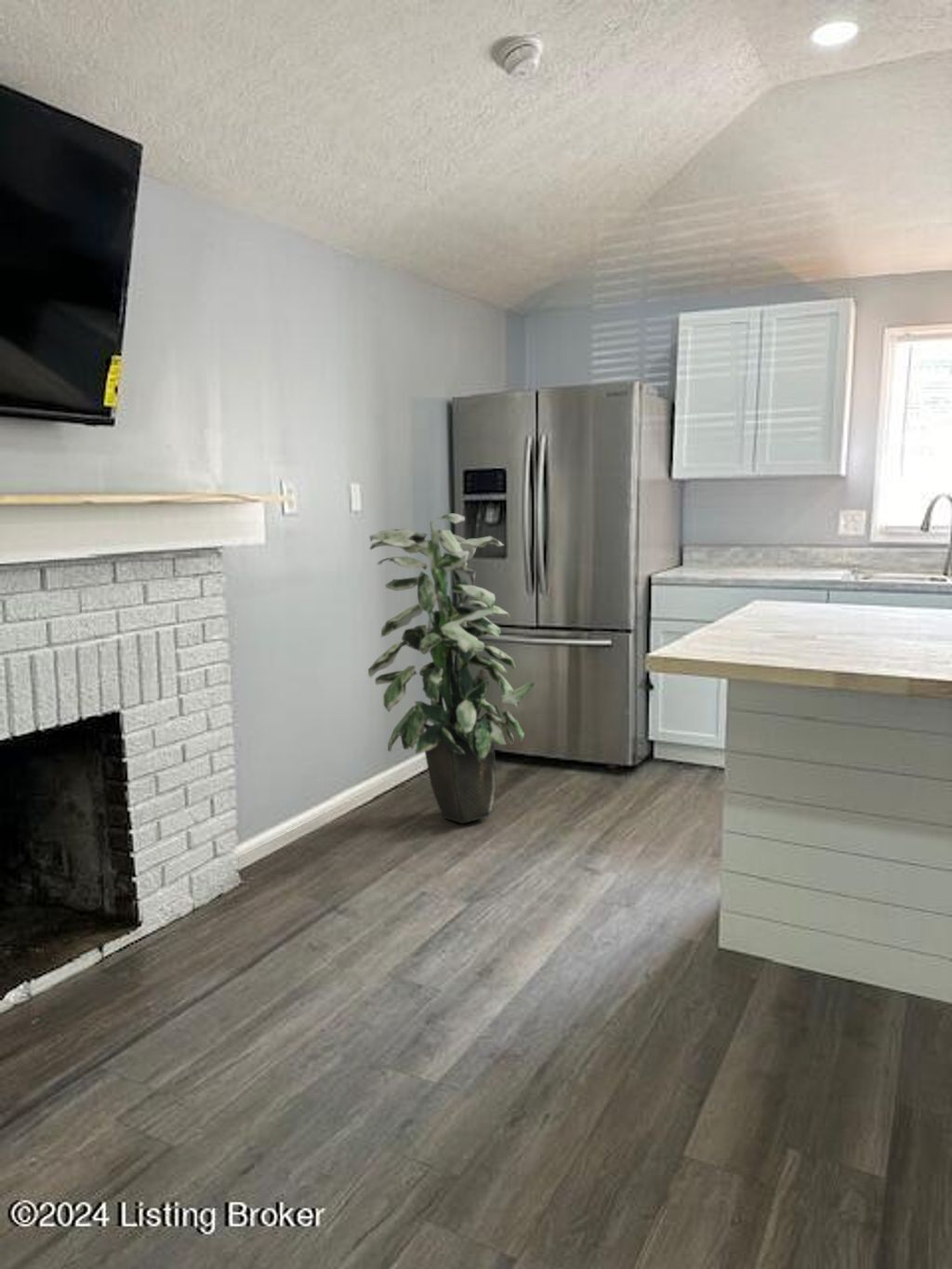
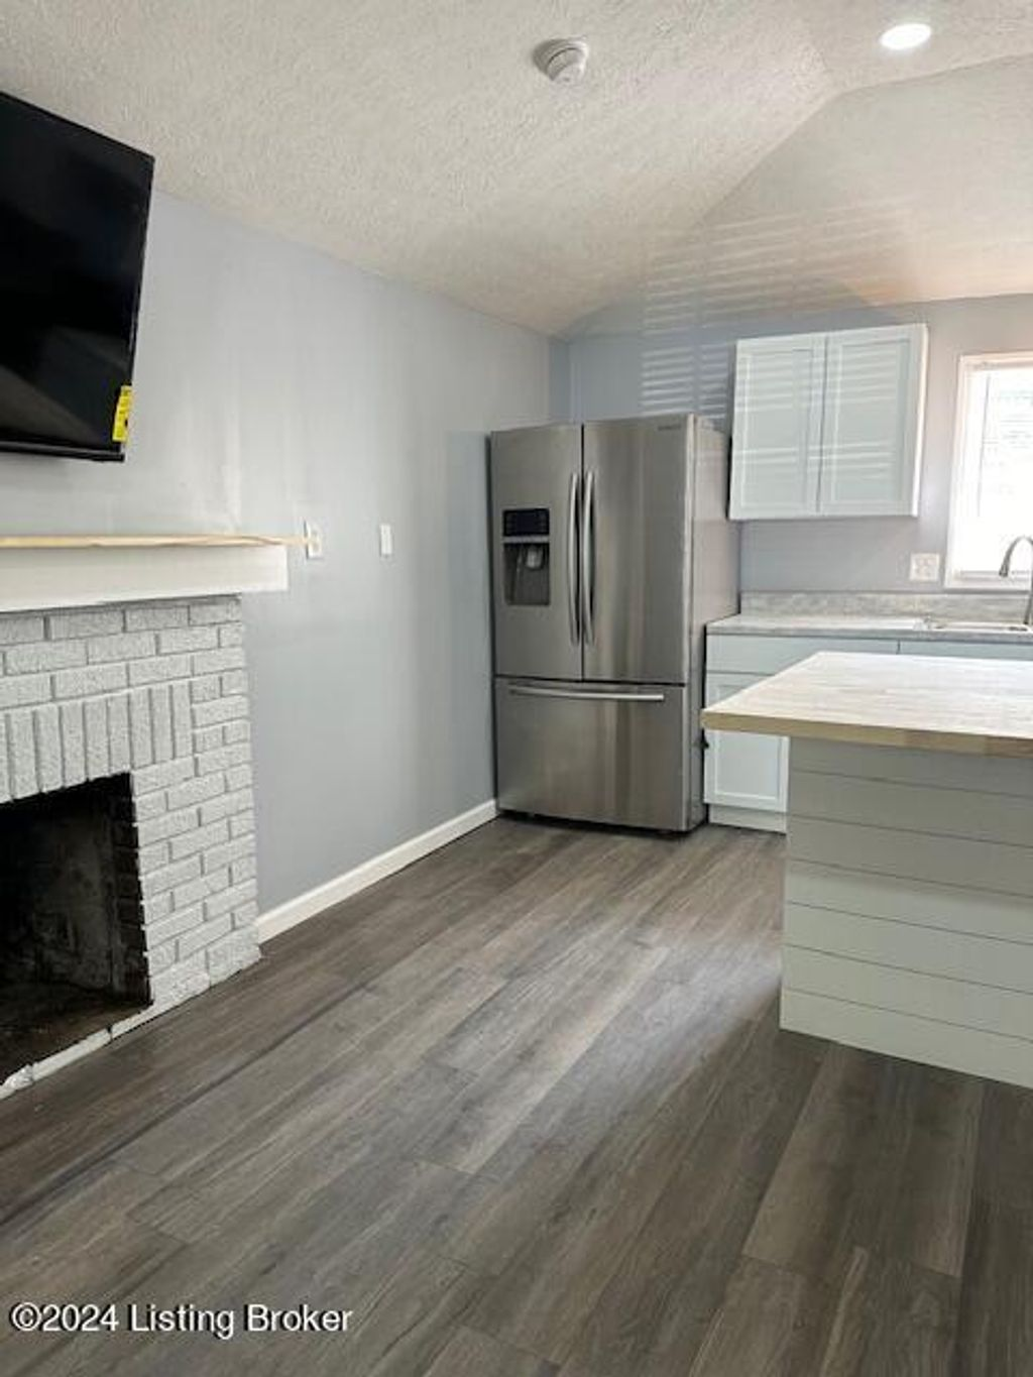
- indoor plant [367,512,536,824]
